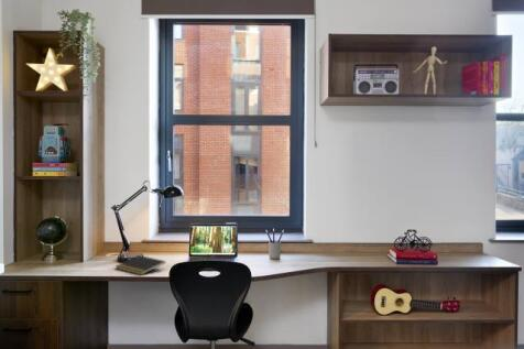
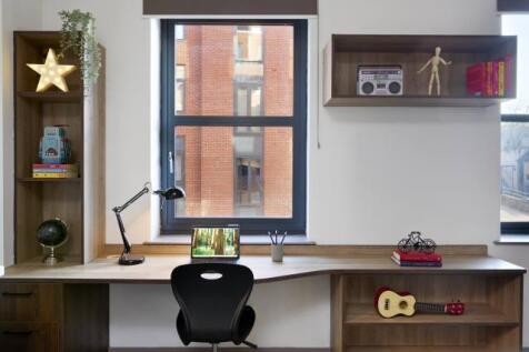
- notepad [114,254,166,276]
